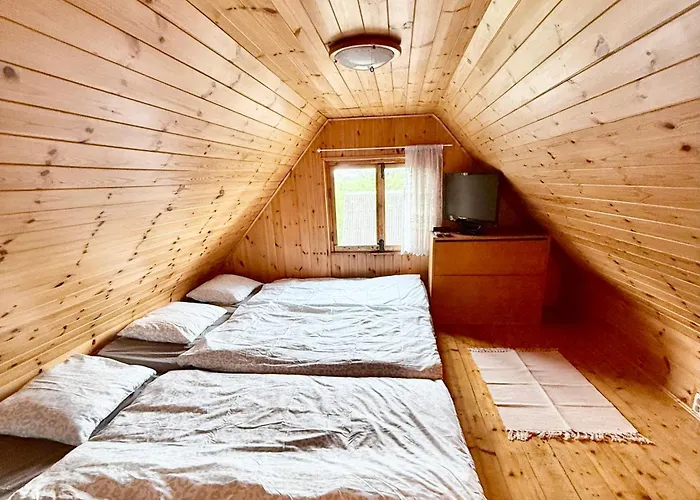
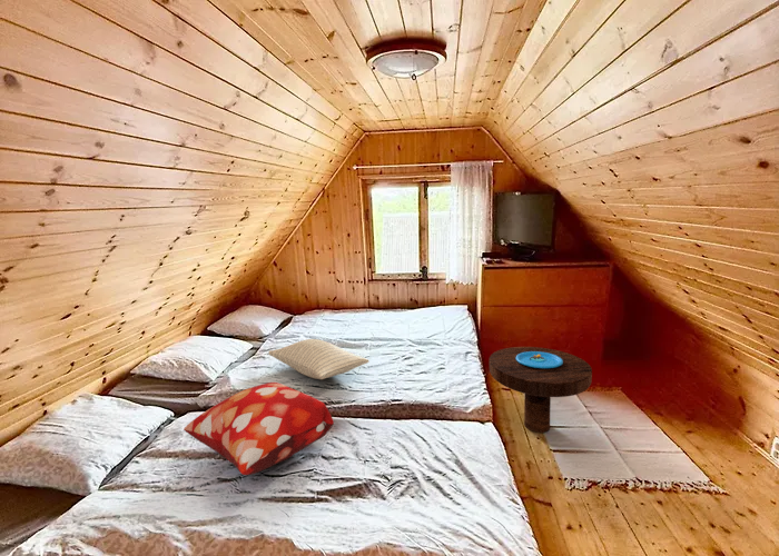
+ decorative pillow [183,381,335,476]
+ pillow [268,338,369,380]
+ side table [489,346,593,434]
